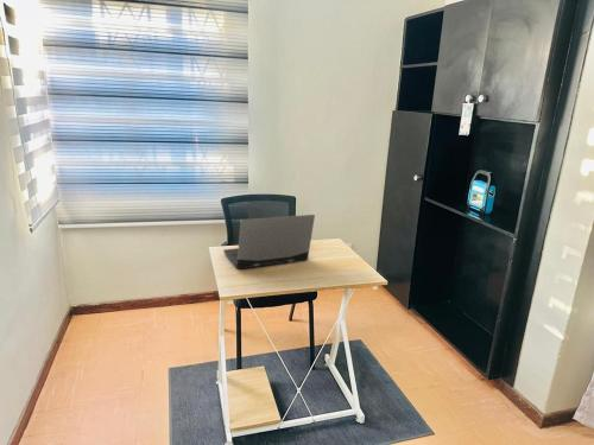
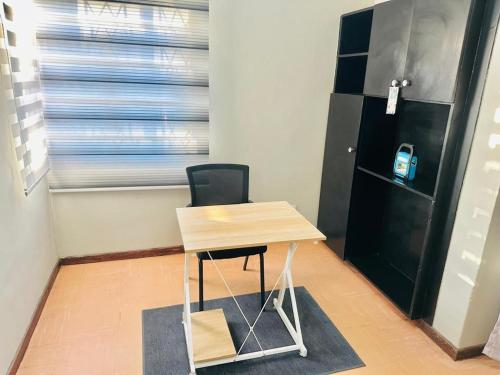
- laptop computer [222,214,316,269]
